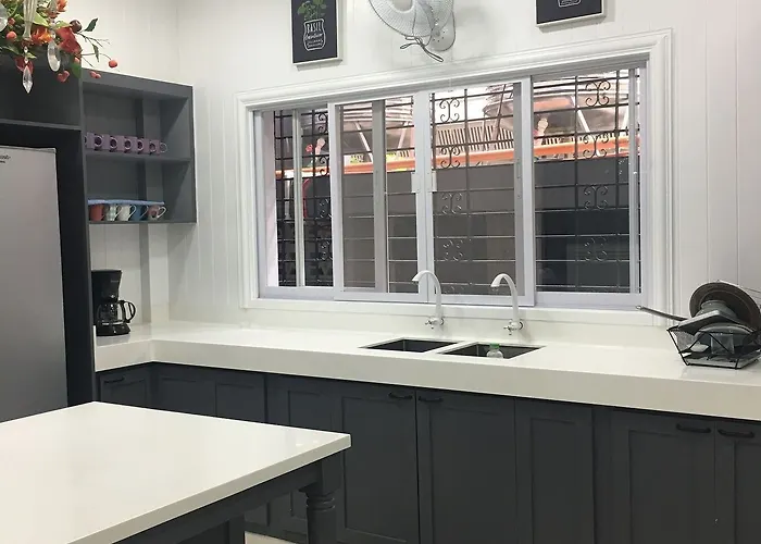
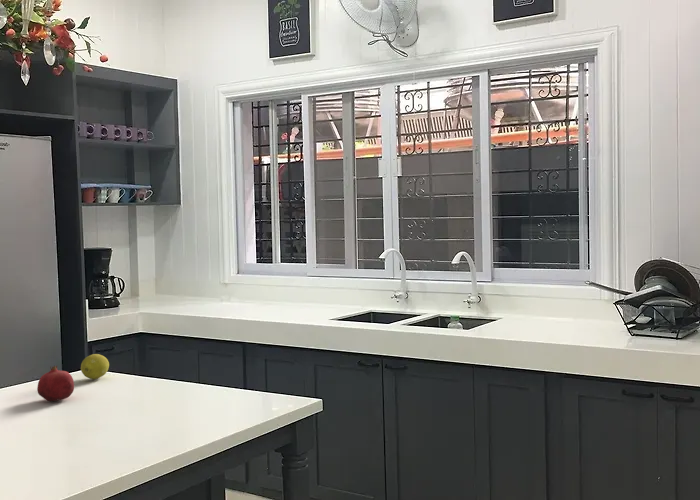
+ fruit [36,365,75,402]
+ lemon [80,353,110,380]
